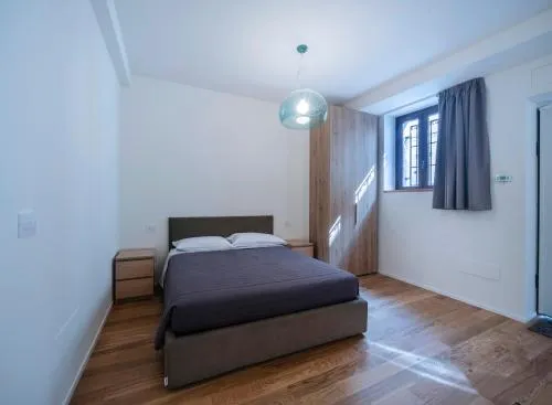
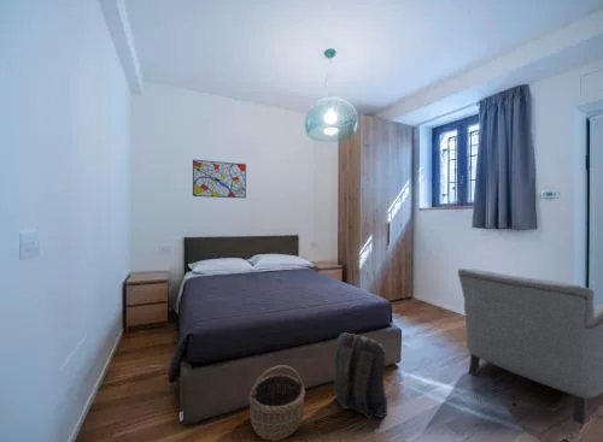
+ backpack [333,332,388,420]
+ chair [457,267,603,425]
+ wall art [192,159,247,199]
+ wicker basket [247,364,306,442]
